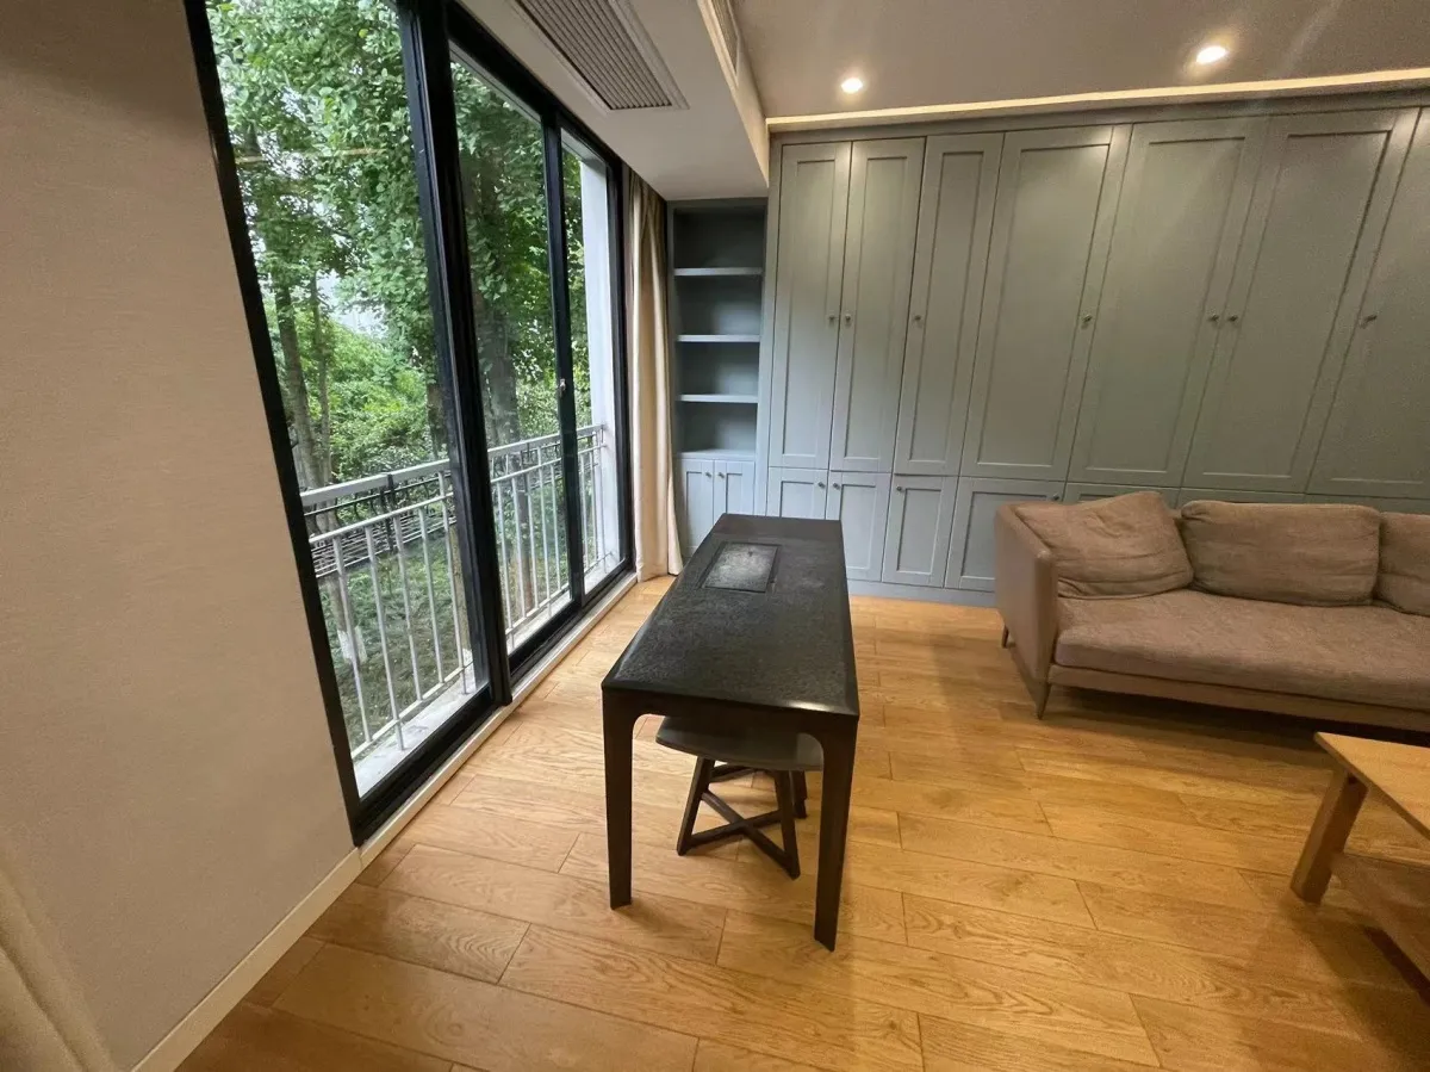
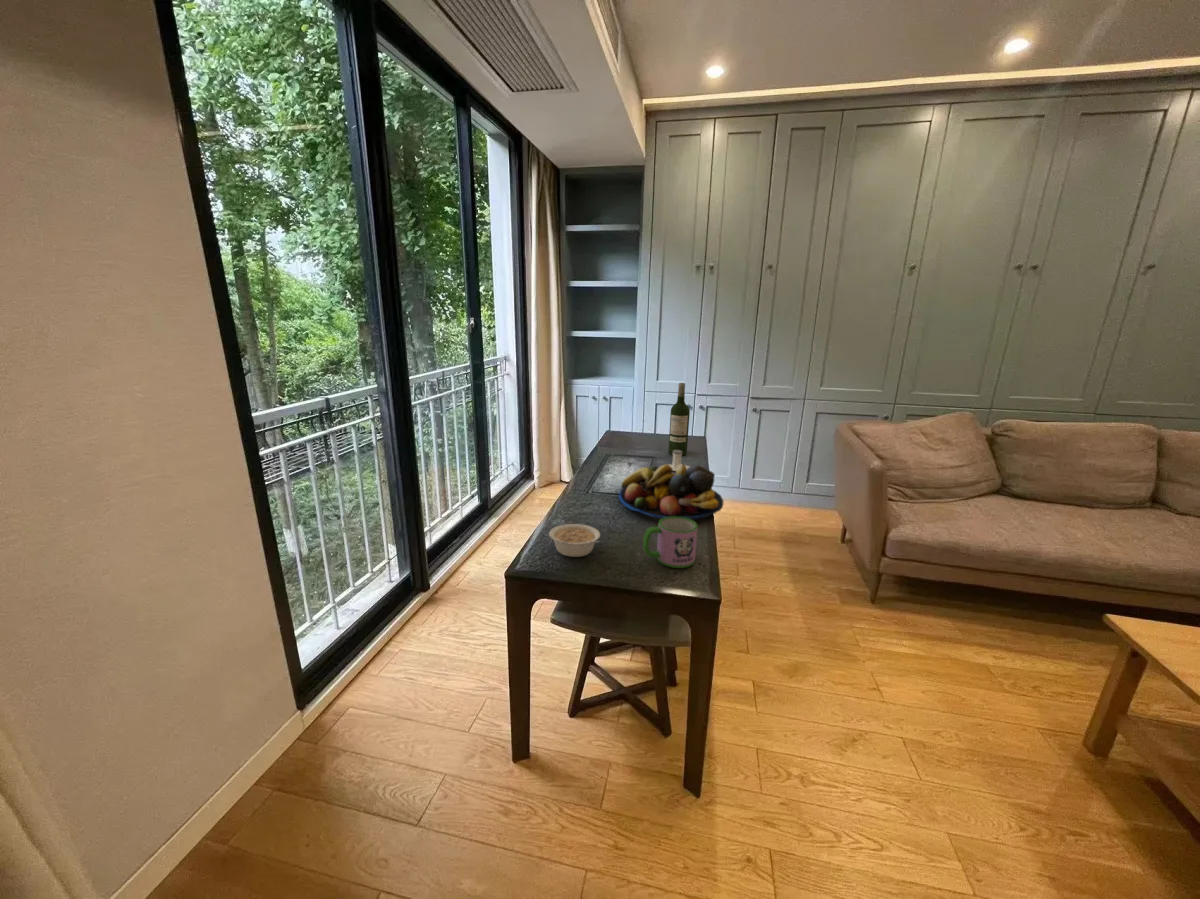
+ salt shaker [667,450,691,472]
+ legume [548,523,601,558]
+ mug [642,515,699,569]
+ wine bottle [667,382,691,456]
+ fruit bowl [618,463,724,521]
